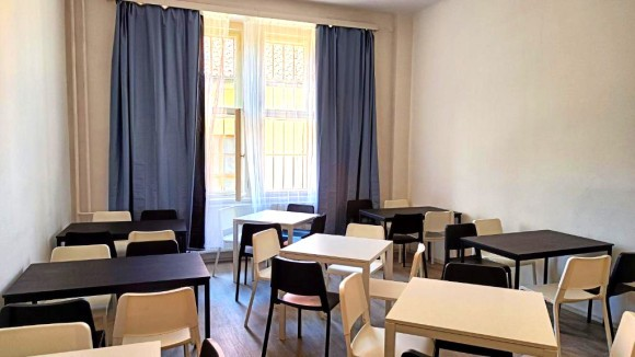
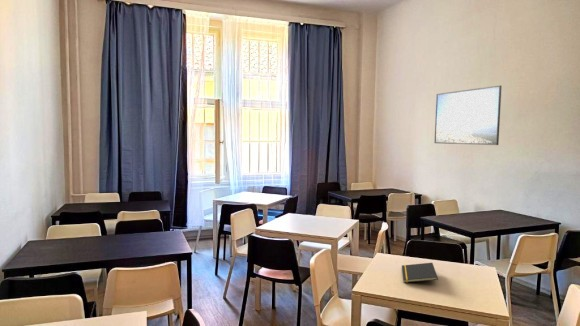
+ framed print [433,84,502,146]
+ notepad [401,262,439,284]
